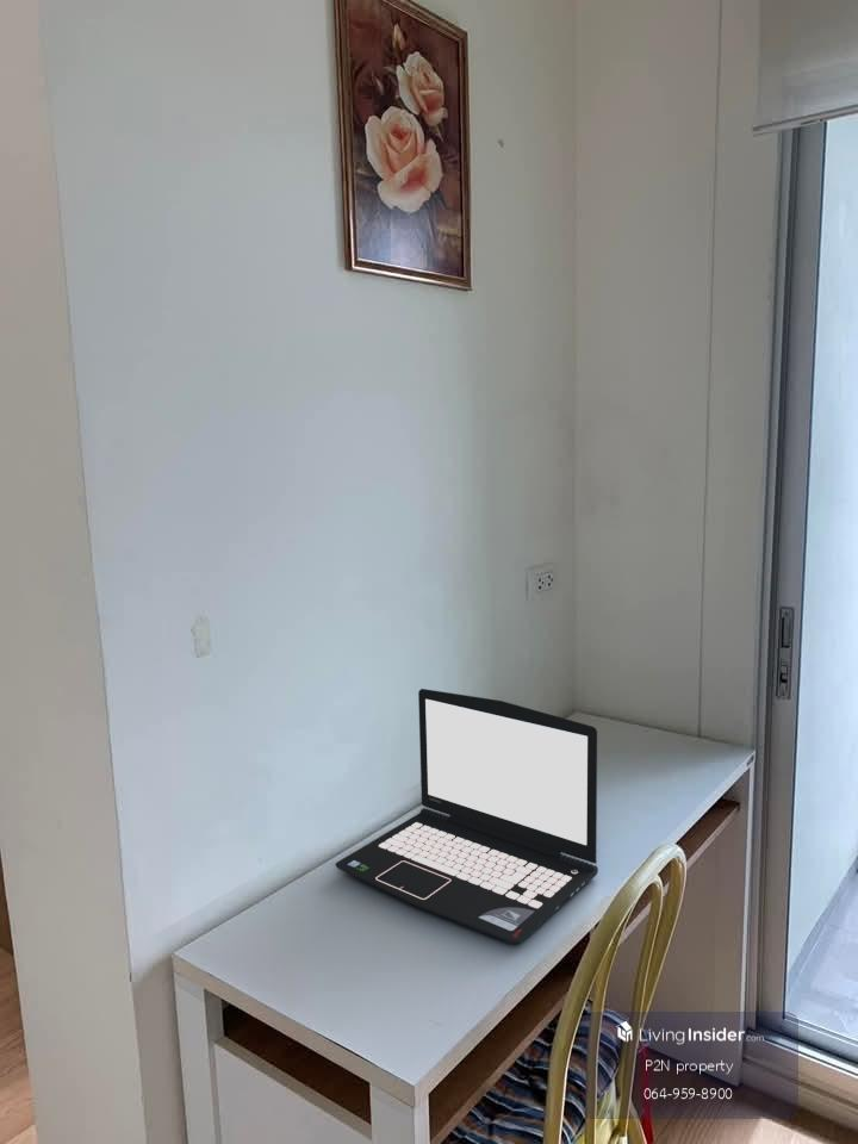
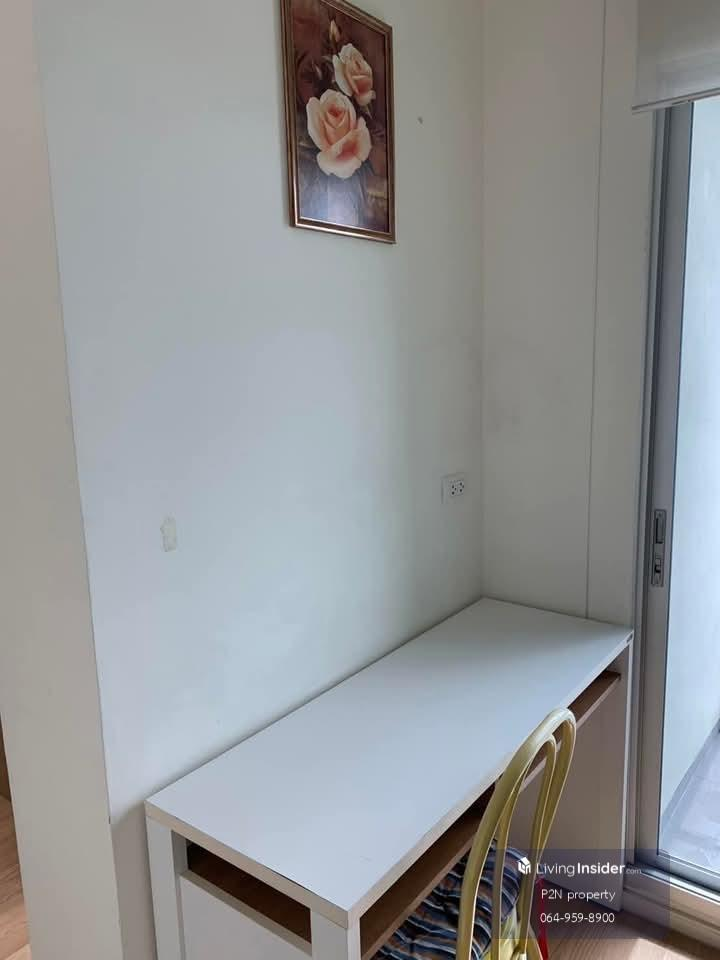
- laptop [334,688,599,945]
